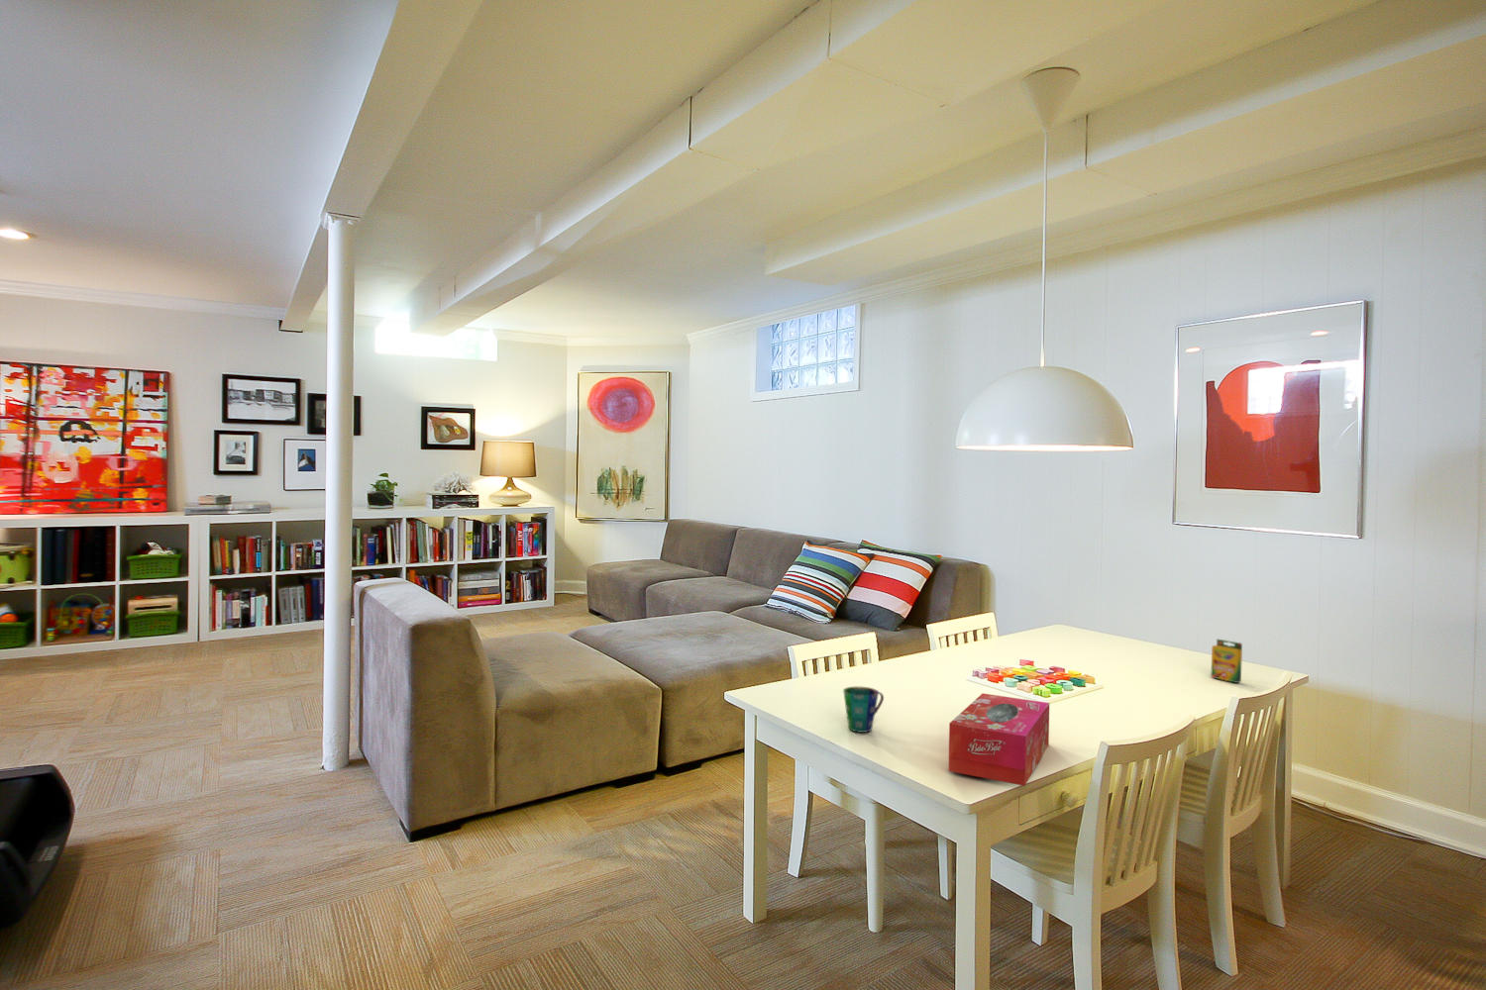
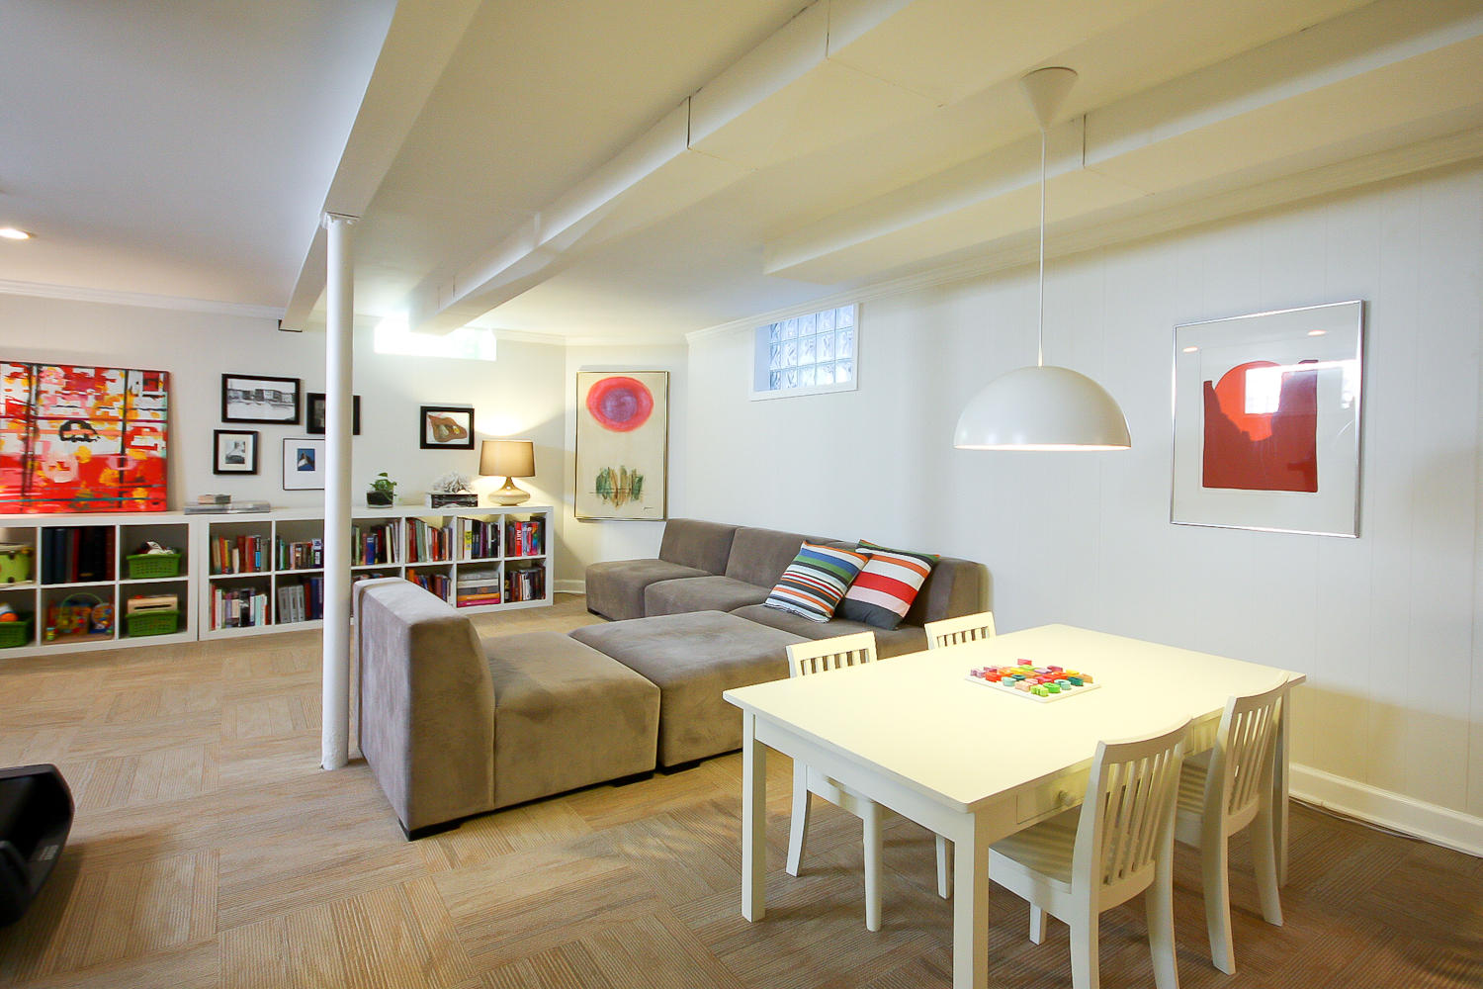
- tissue box [948,692,1050,787]
- crayon box [1210,638,1243,684]
- cup [843,685,885,734]
